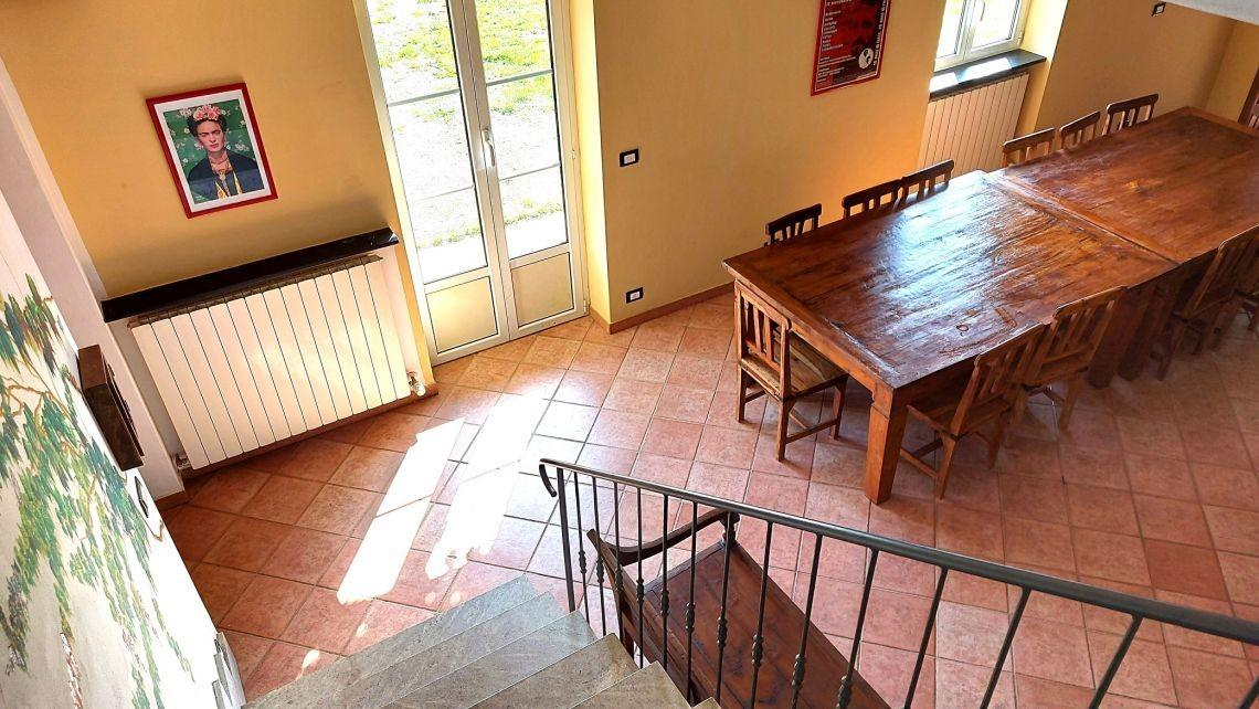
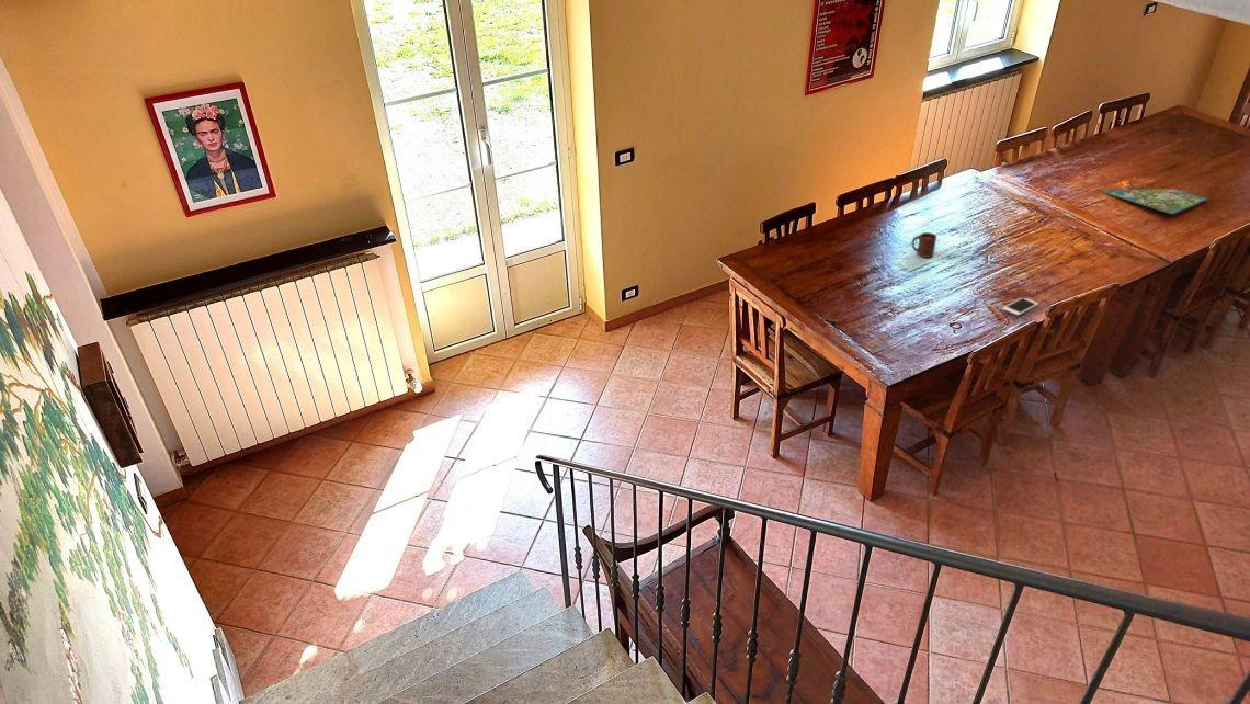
+ cup [911,231,938,259]
+ board game [1096,189,1211,216]
+ cell phone [1001,297,1039,317]
